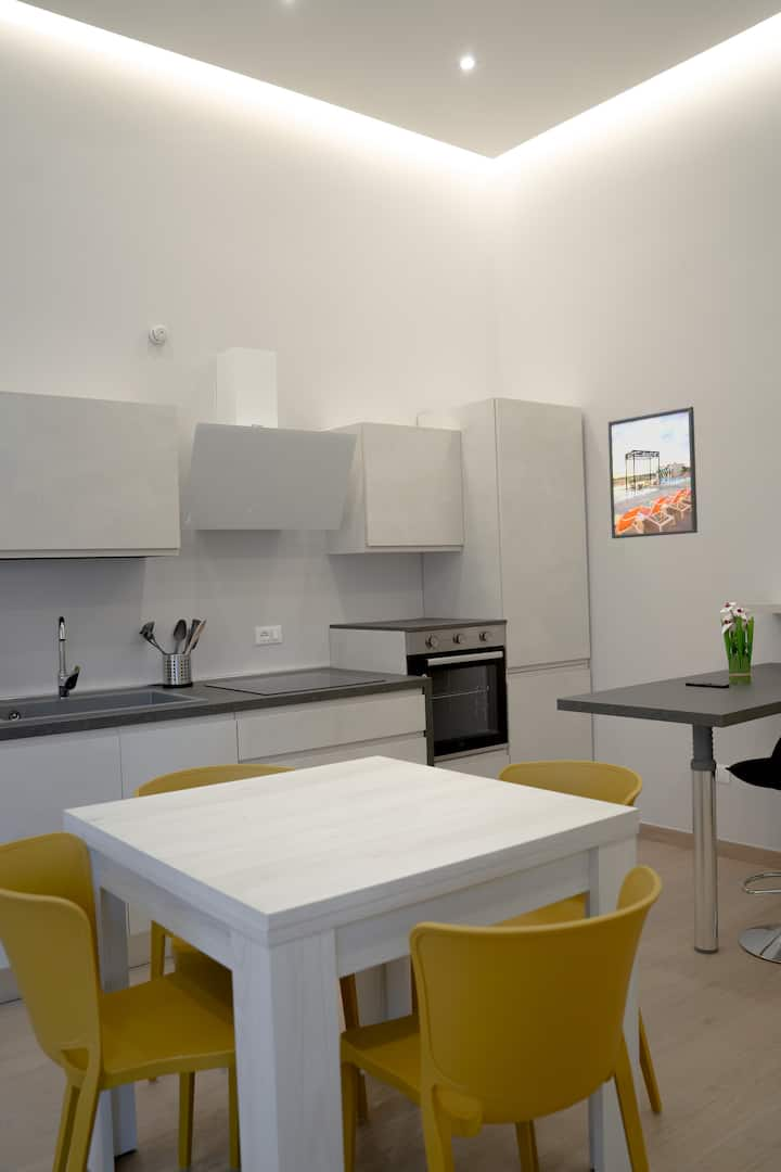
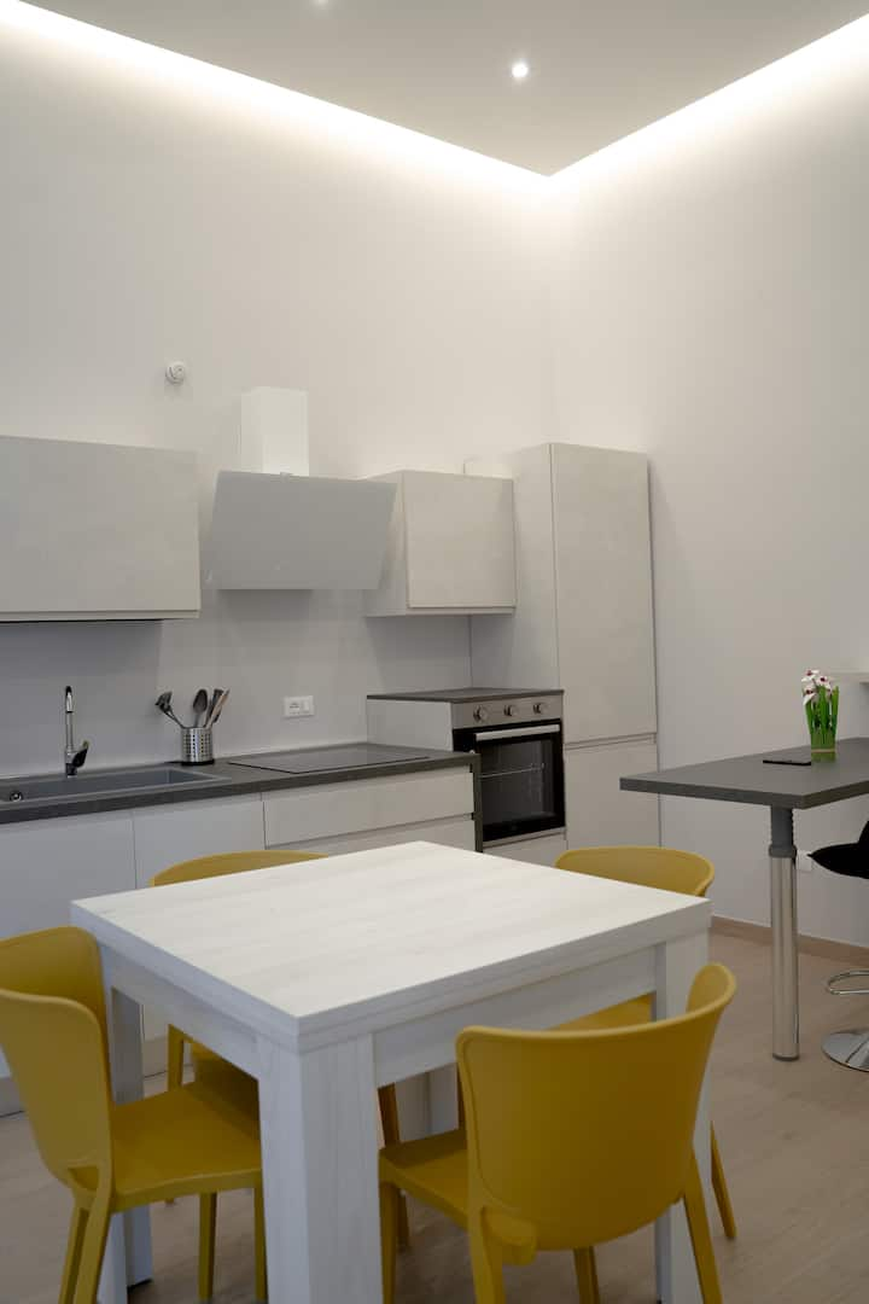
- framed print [607,406,699,539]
